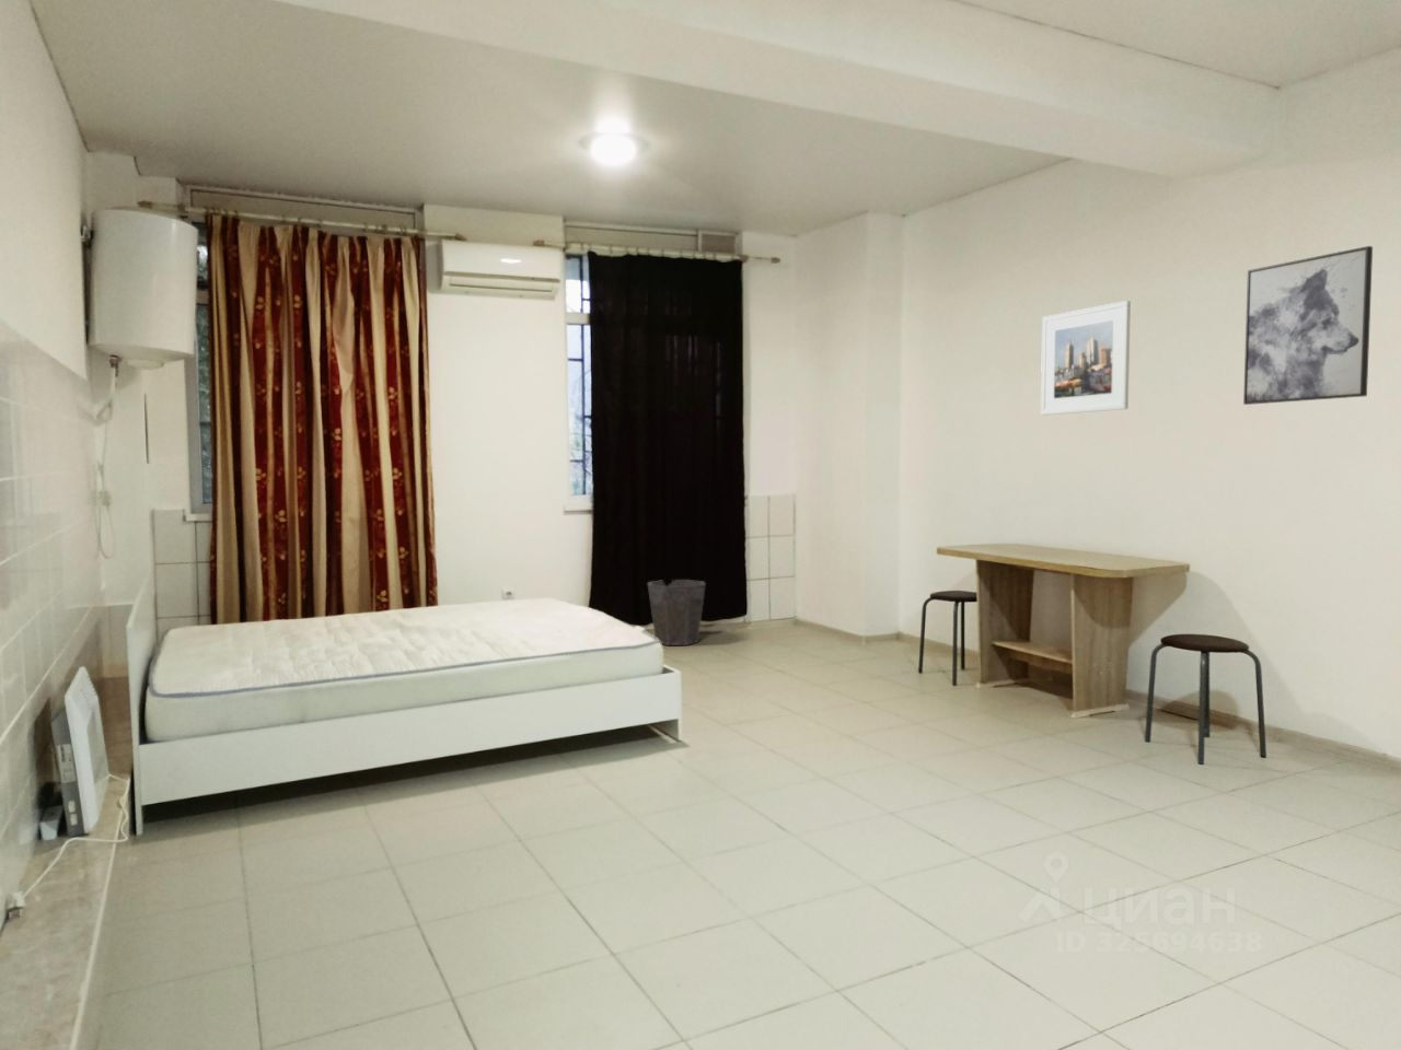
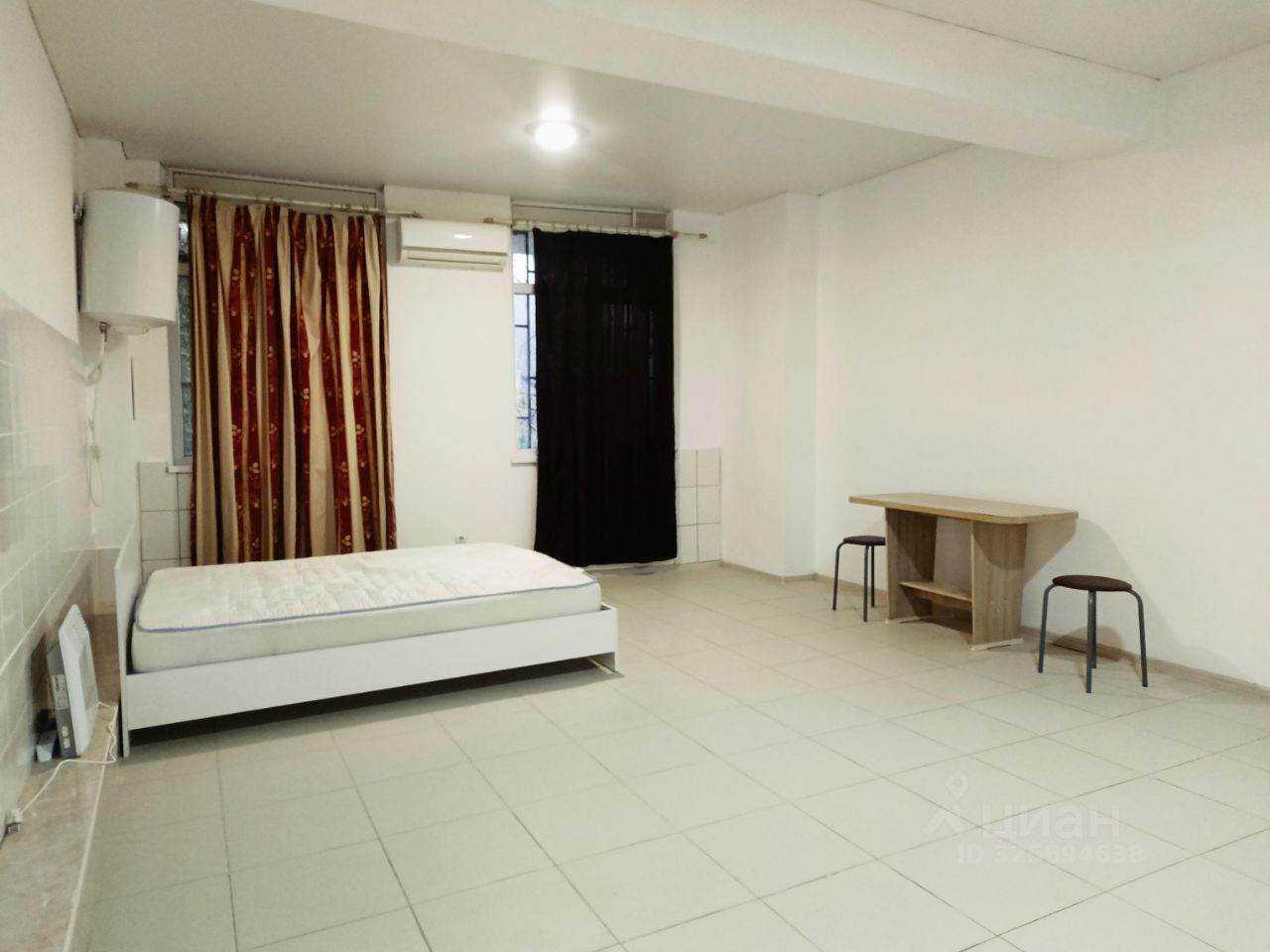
- wall art [1242,245,1373,406]
- waste bin [646,579,707,646]
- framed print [1040,300,1132,417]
